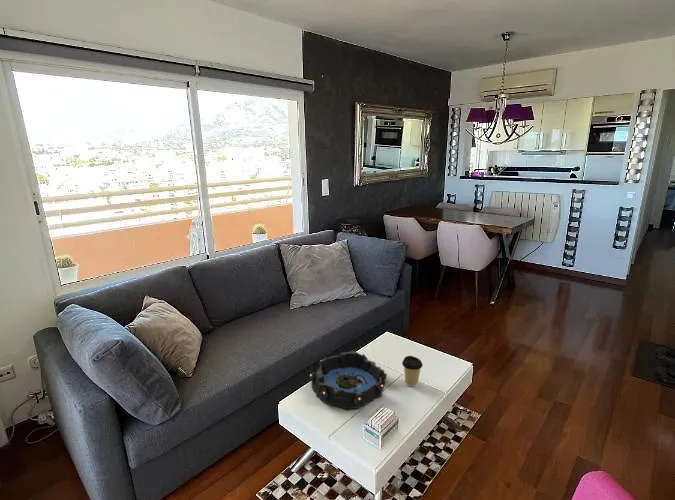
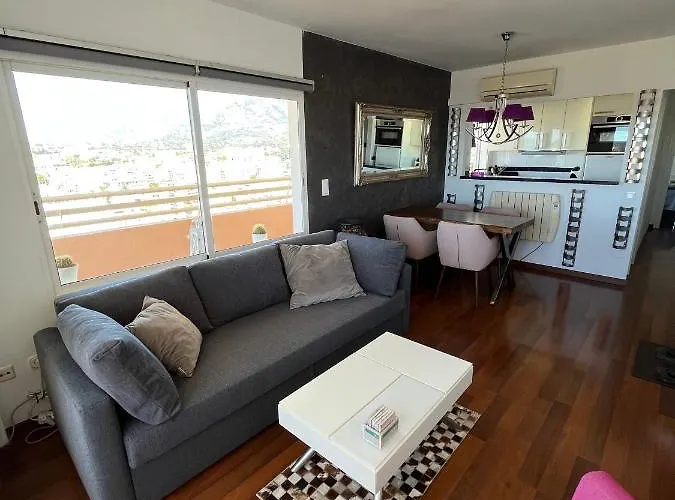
- coffee cup [401,355,423,388]
- decorative bowl [308,350,388,411]
